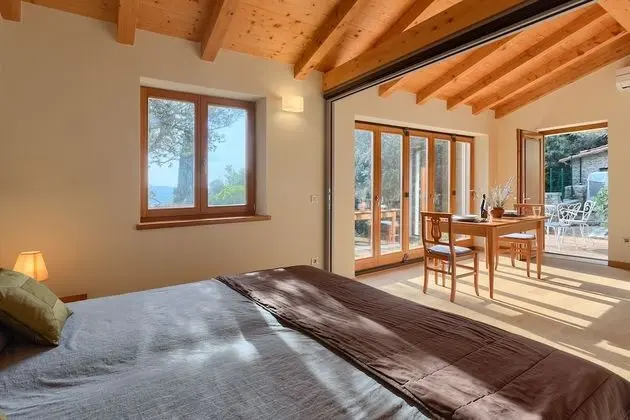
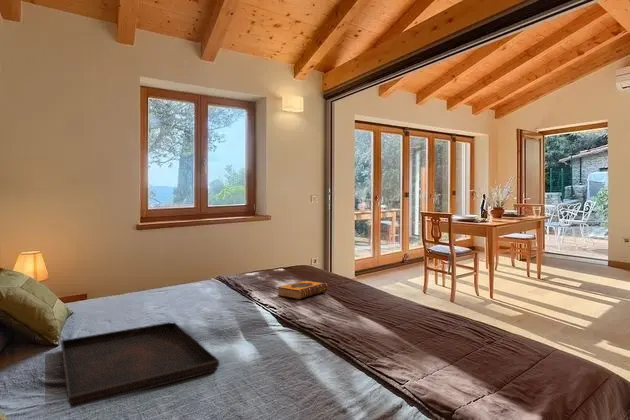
+ hardback book [277,280,329,300]
+ serving tray [60,321,220,409]
